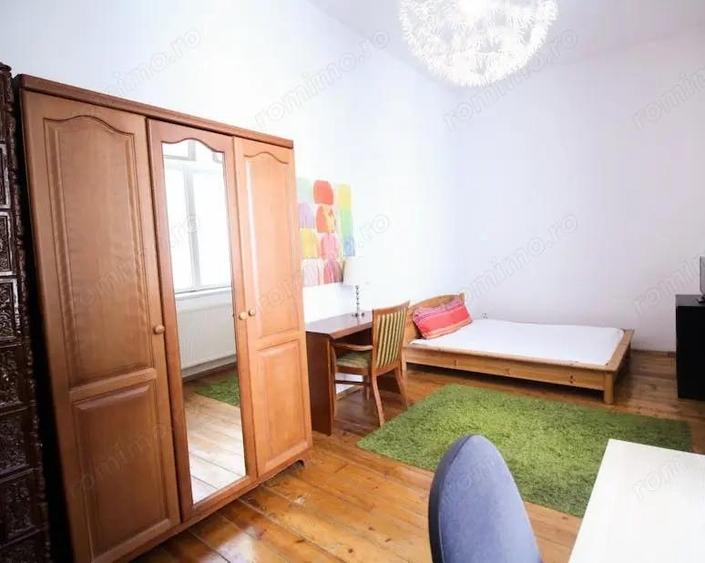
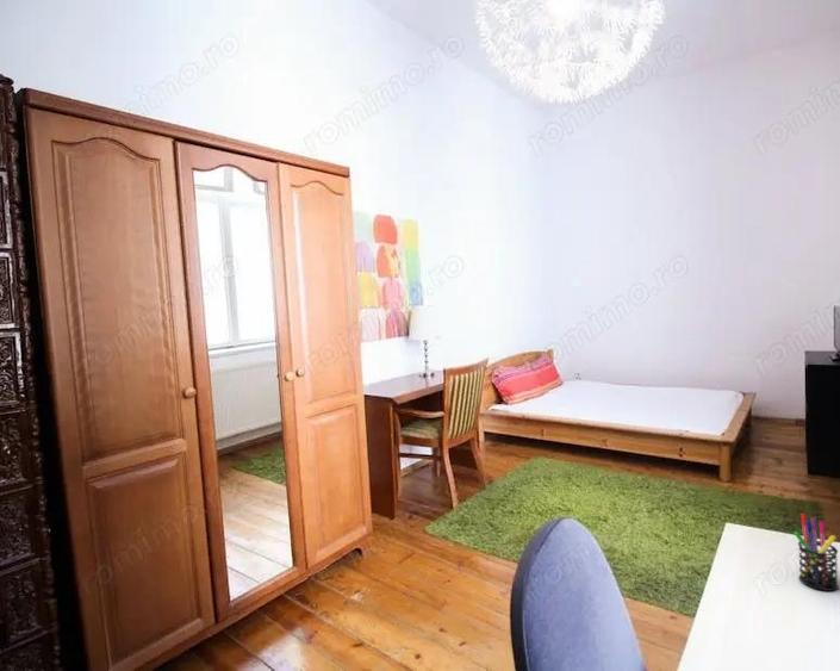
+ pen holder [792,512,839,592]
